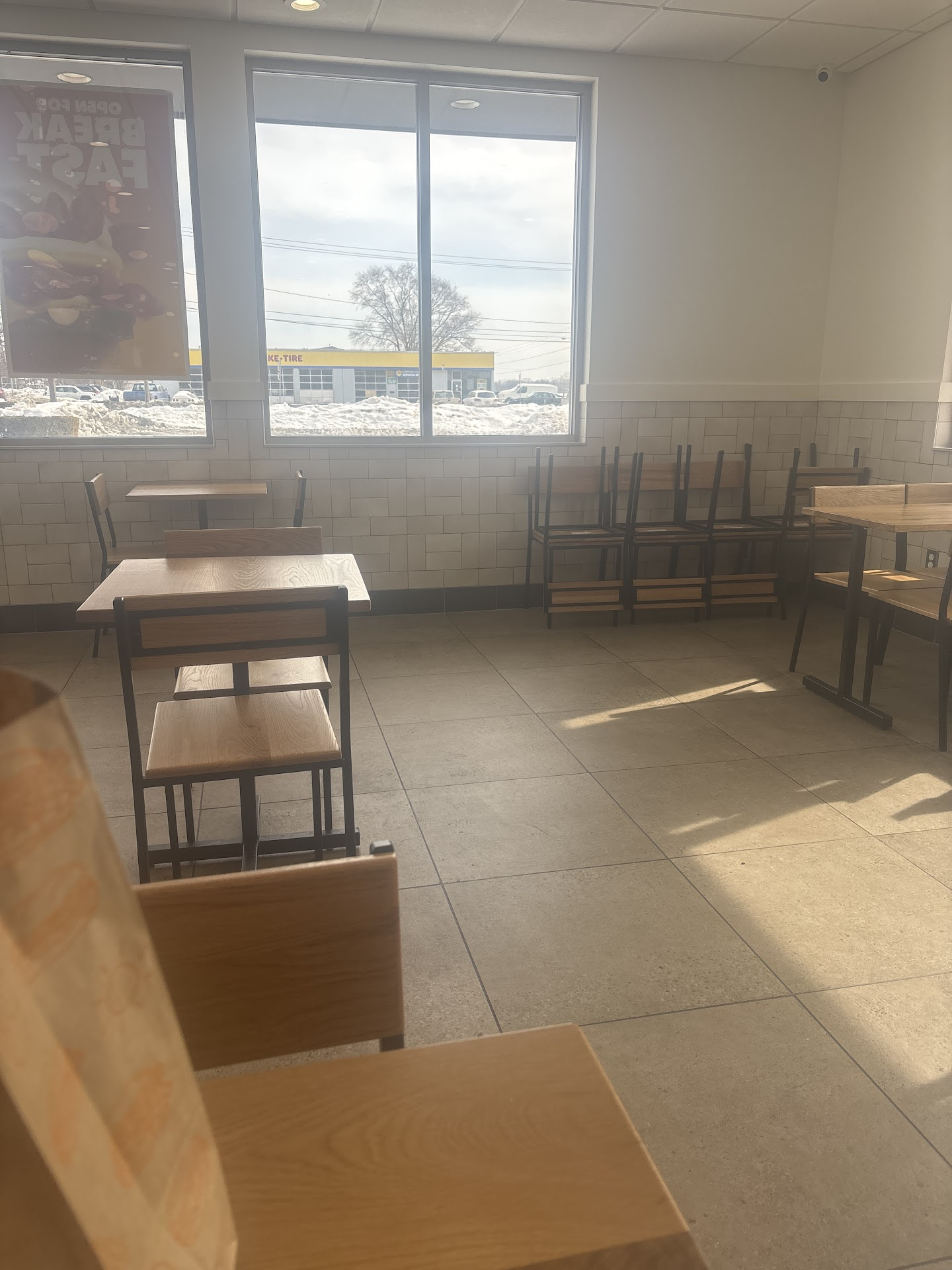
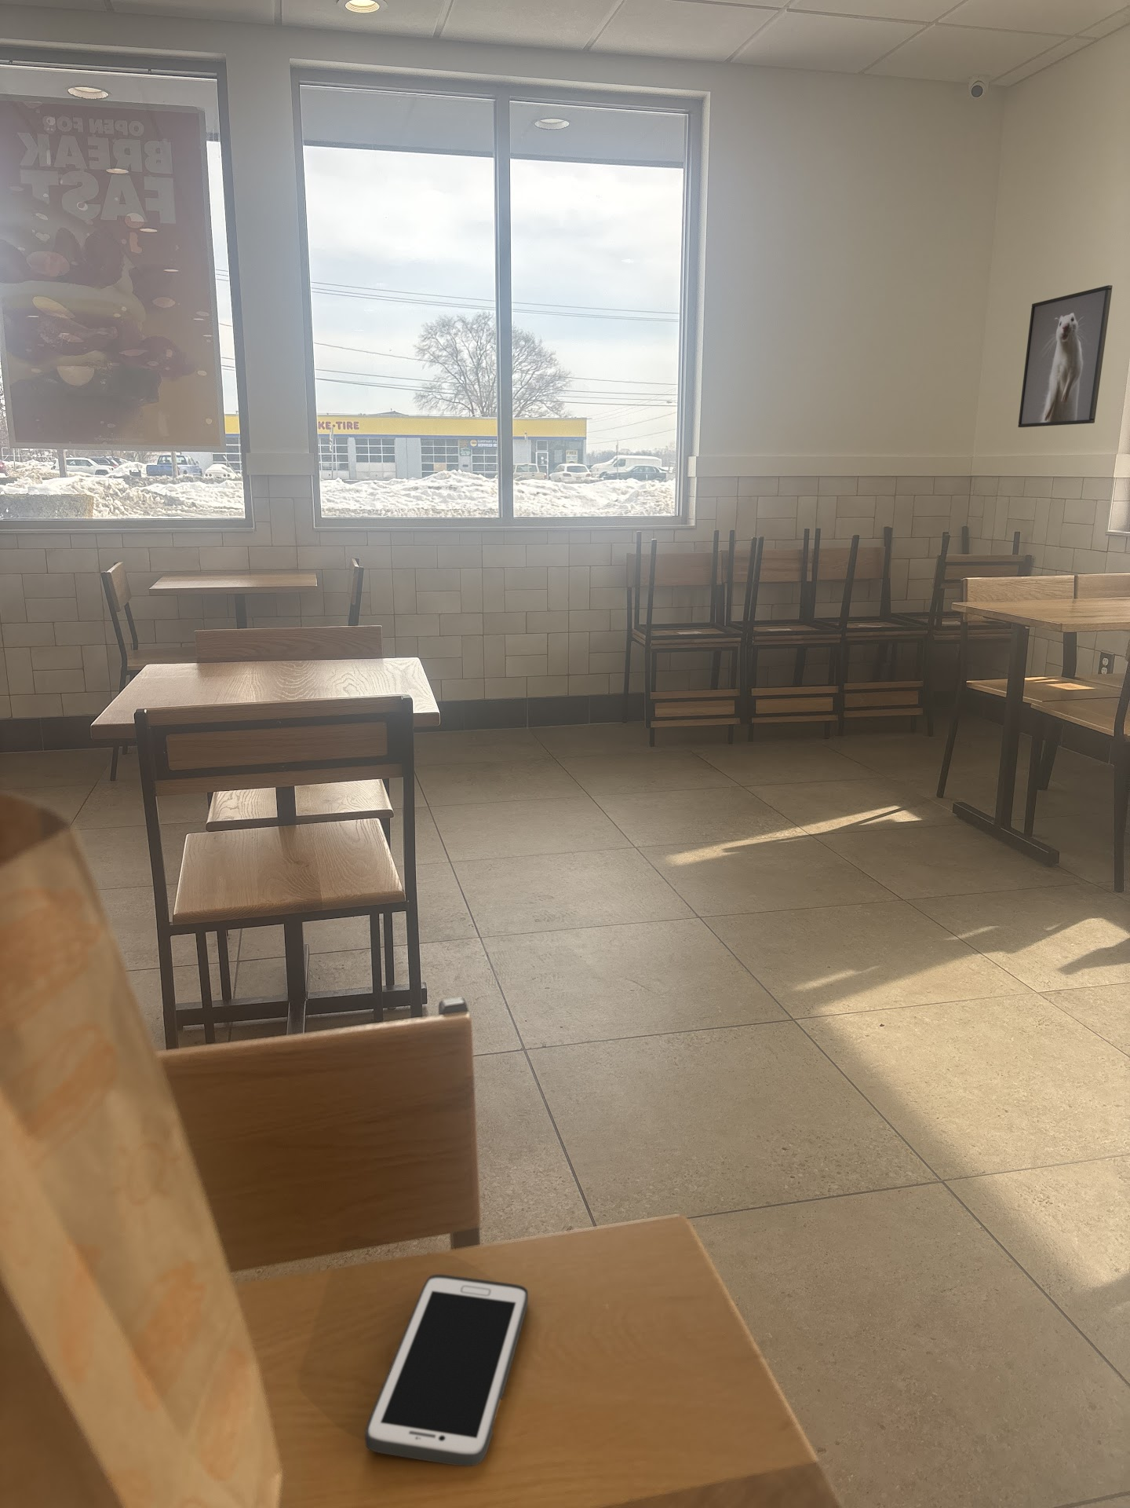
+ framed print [1017,284,1113,427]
+ cell phone [364,1274,529,1468]
